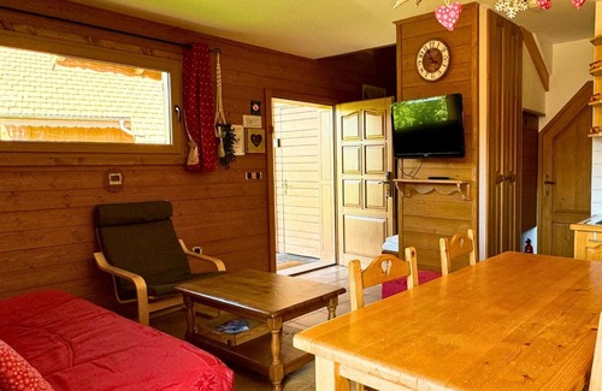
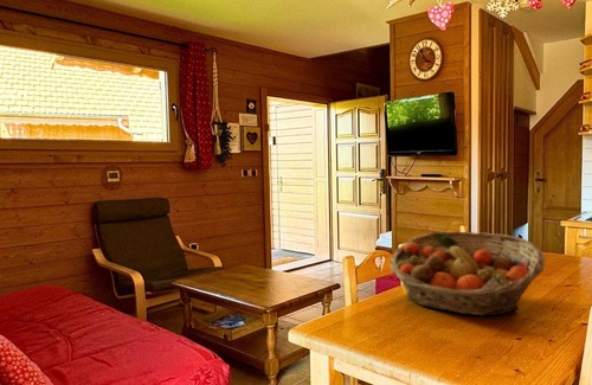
+ fruit basket [388,231,546,316]
